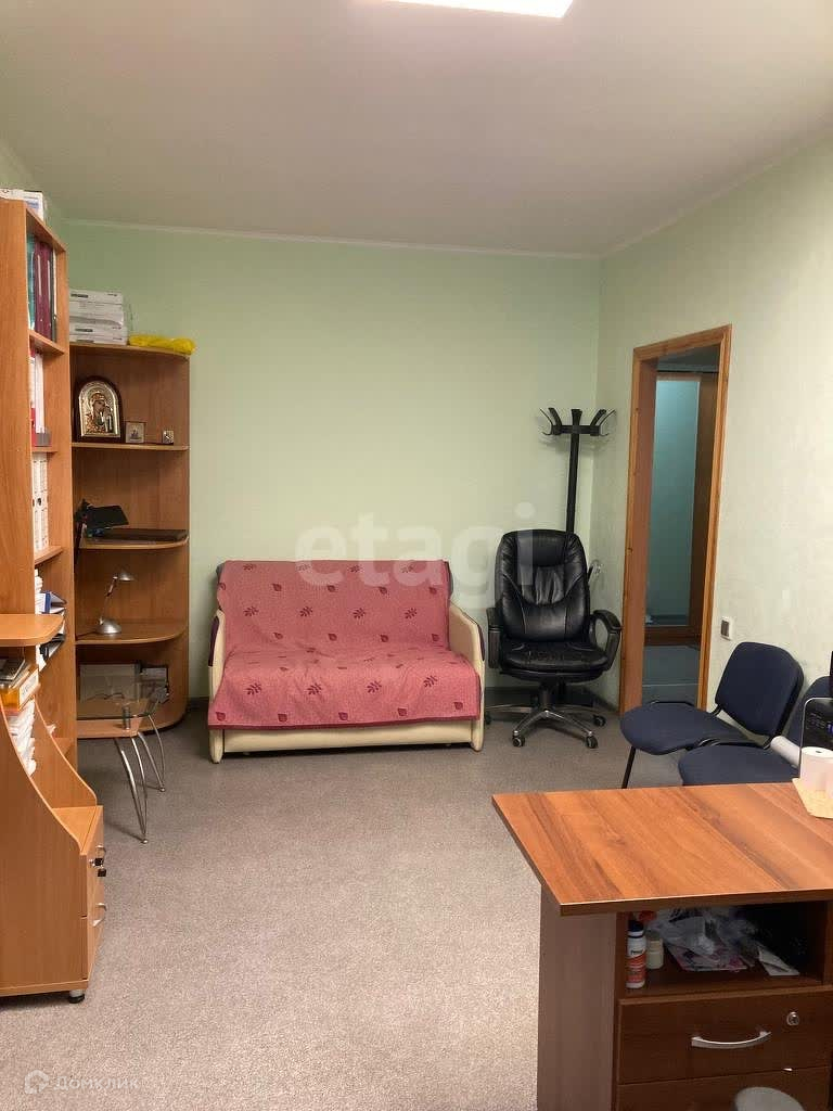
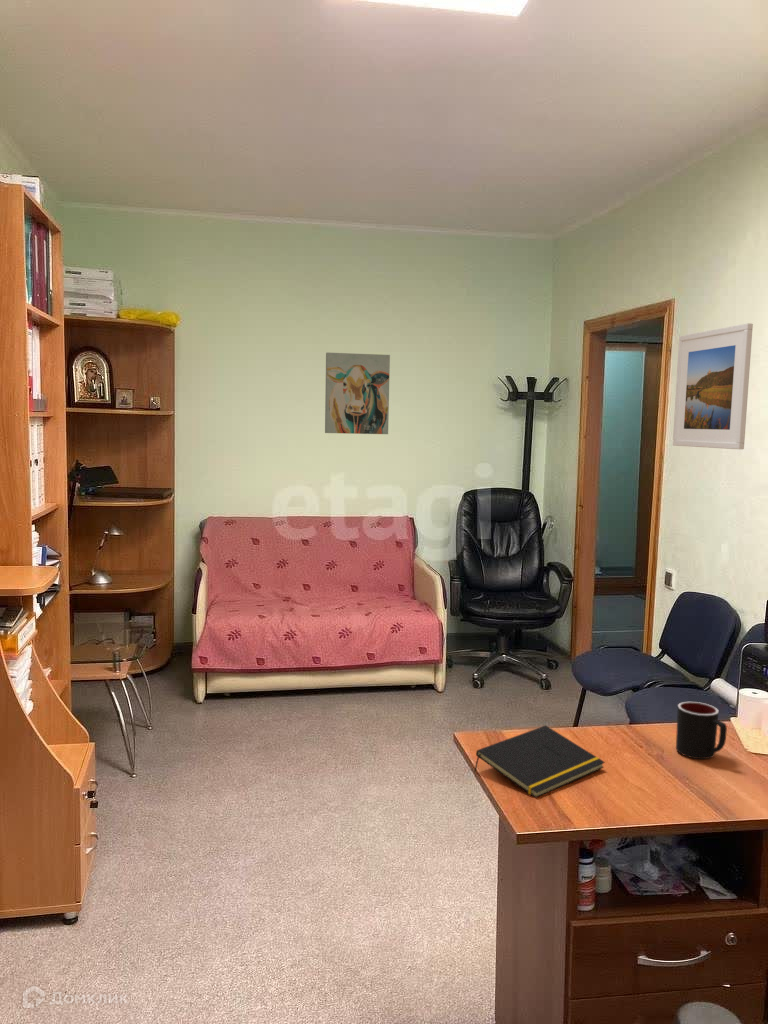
+ wall art [324,352,391,435]
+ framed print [672,322,754,450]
+ notepad [473,724,606,799]
+ mug [675,701,728,760]
